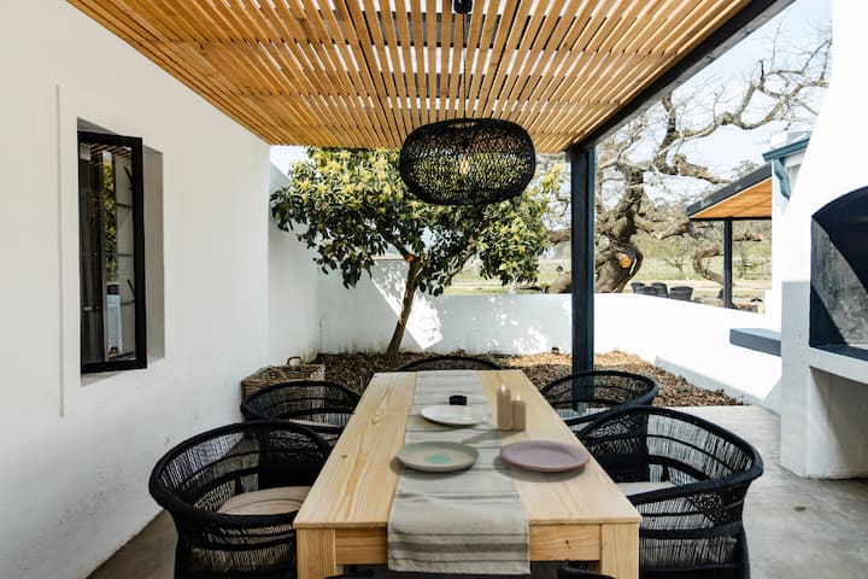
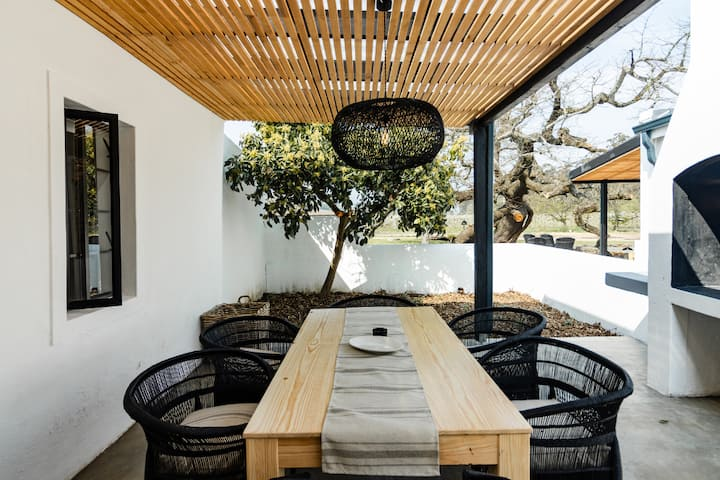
- candle [495,382,528,432]
- plate [498,439,592,473]
- plate [395,440,481,473]
